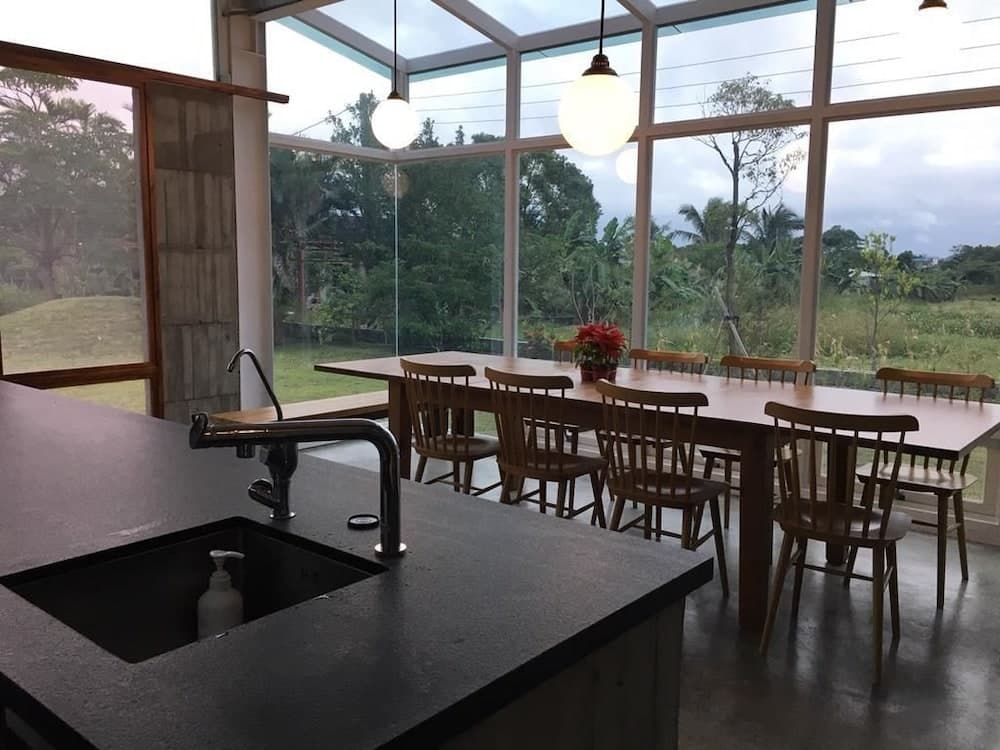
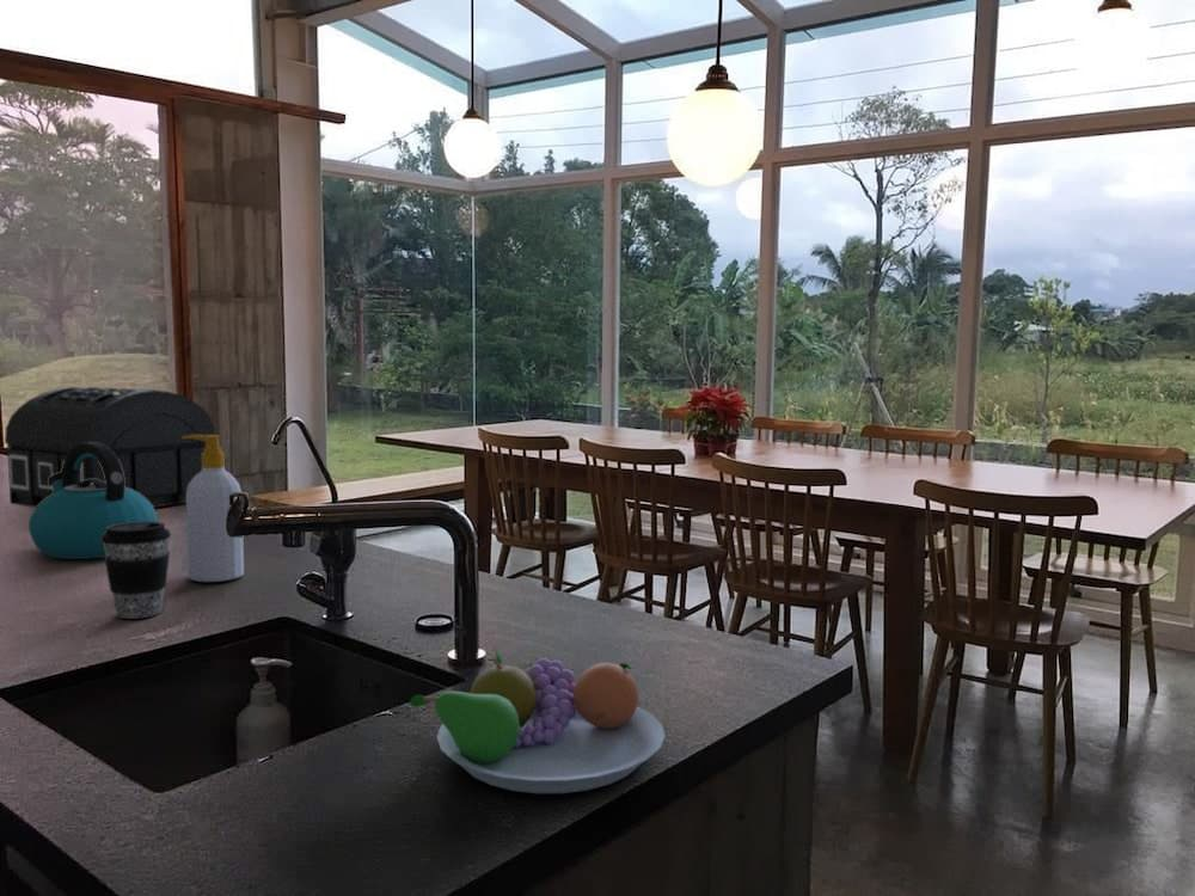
+ soap bottle [182,434,245,583]
+ fruit bowl [409,648,666,794]
+ coffee cup [100,521,172,620]
+ treasure chest [4,386,216,509]
+ kettle [27,442,159,560]
